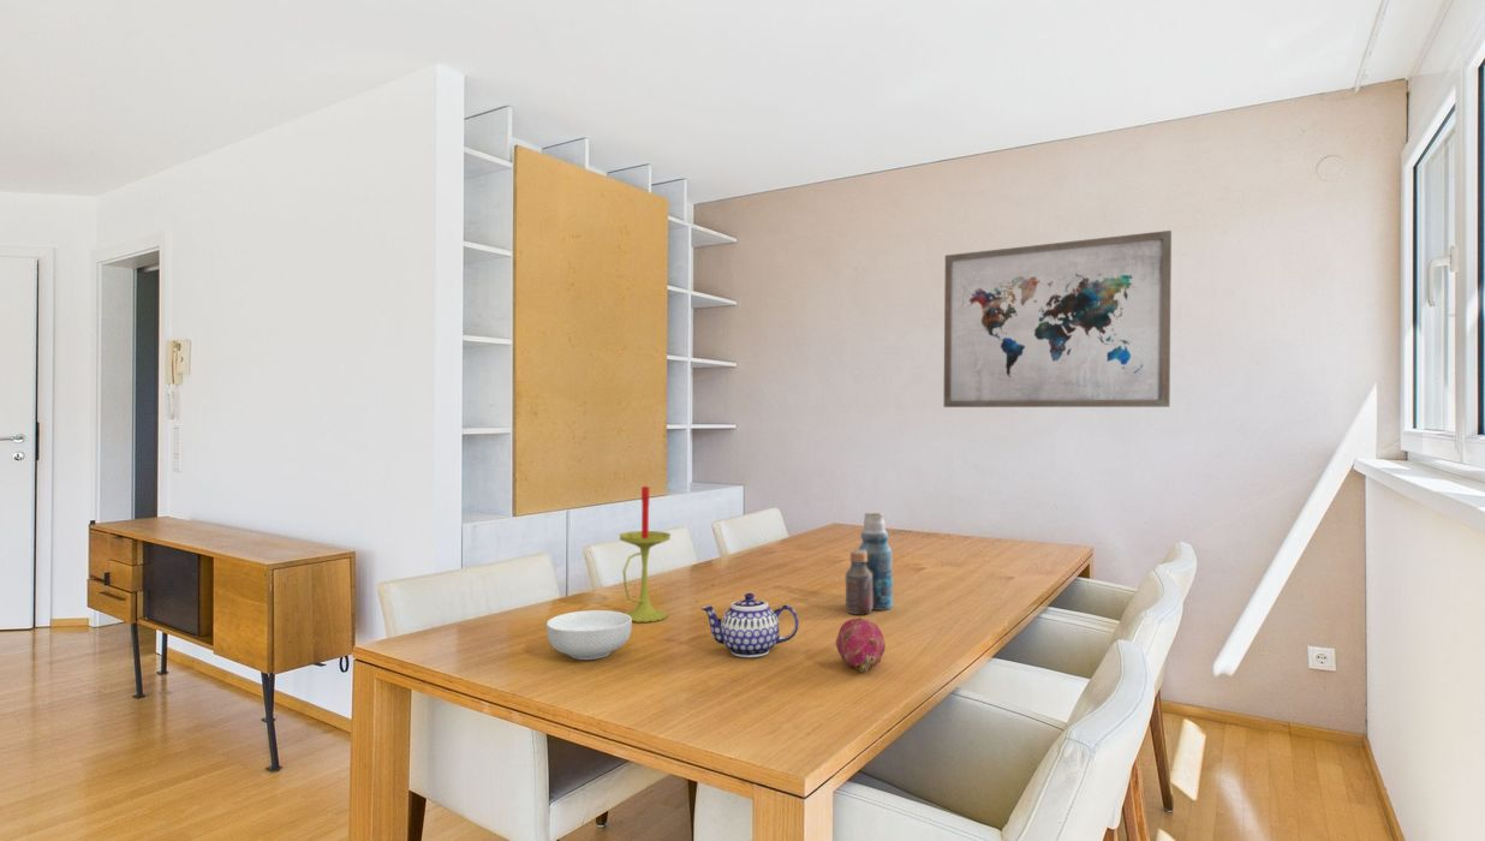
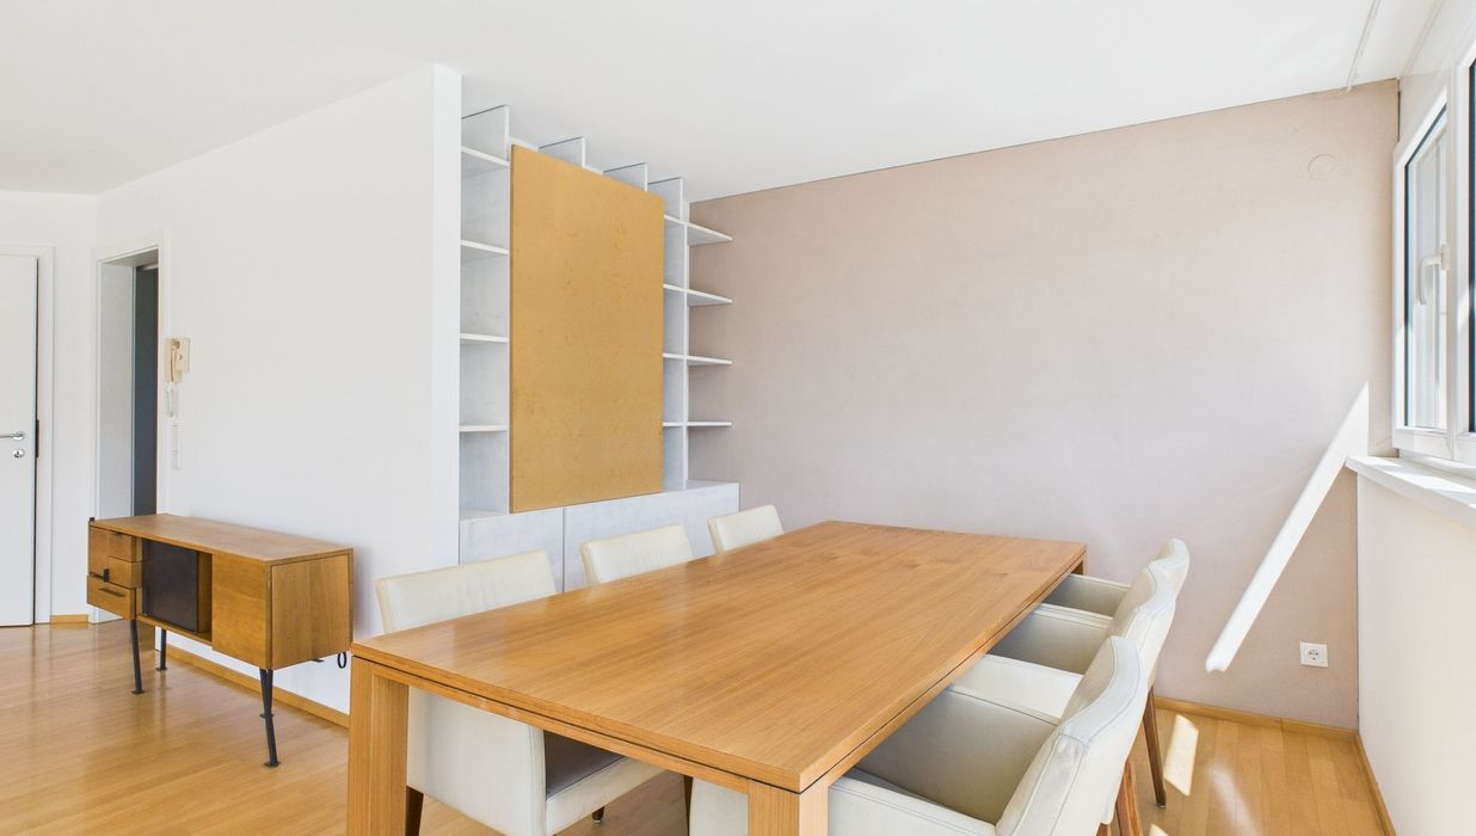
- cereal bowl [545,609,633,661]
- candle [618,482,672,624]
- bottle [845,511,894,616]
- teapot [700,592,800,658]
- wall art [942,229,1173,408]
- fruit [835,616,887,674]
